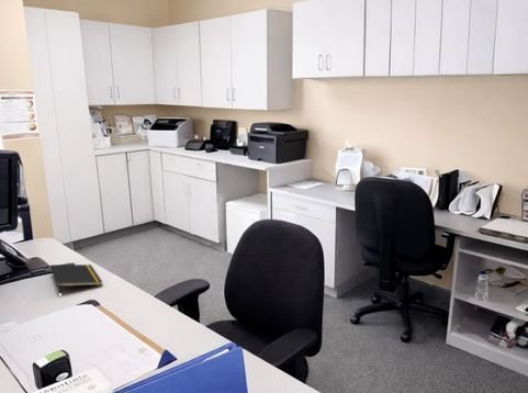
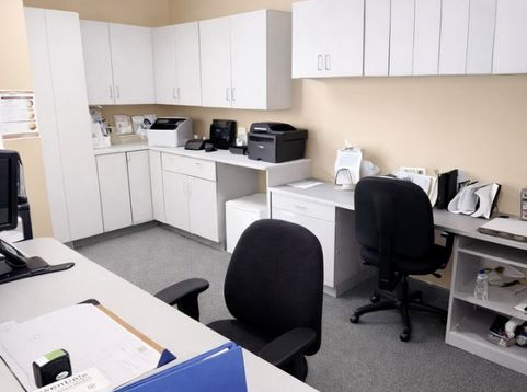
- notepad [49,263,103,292]
